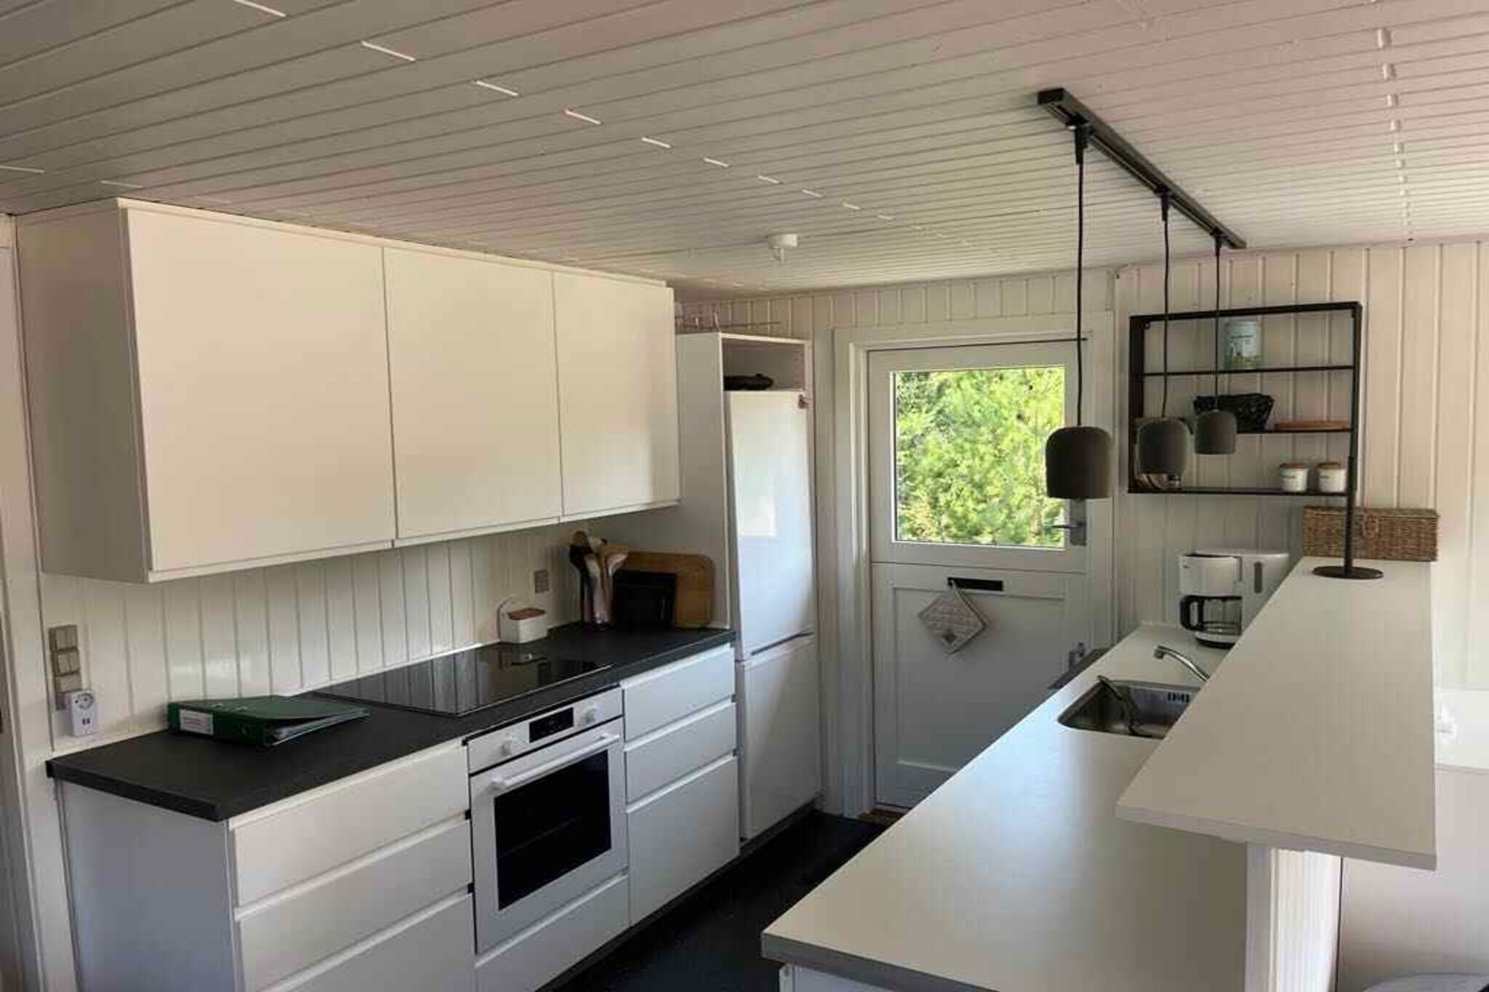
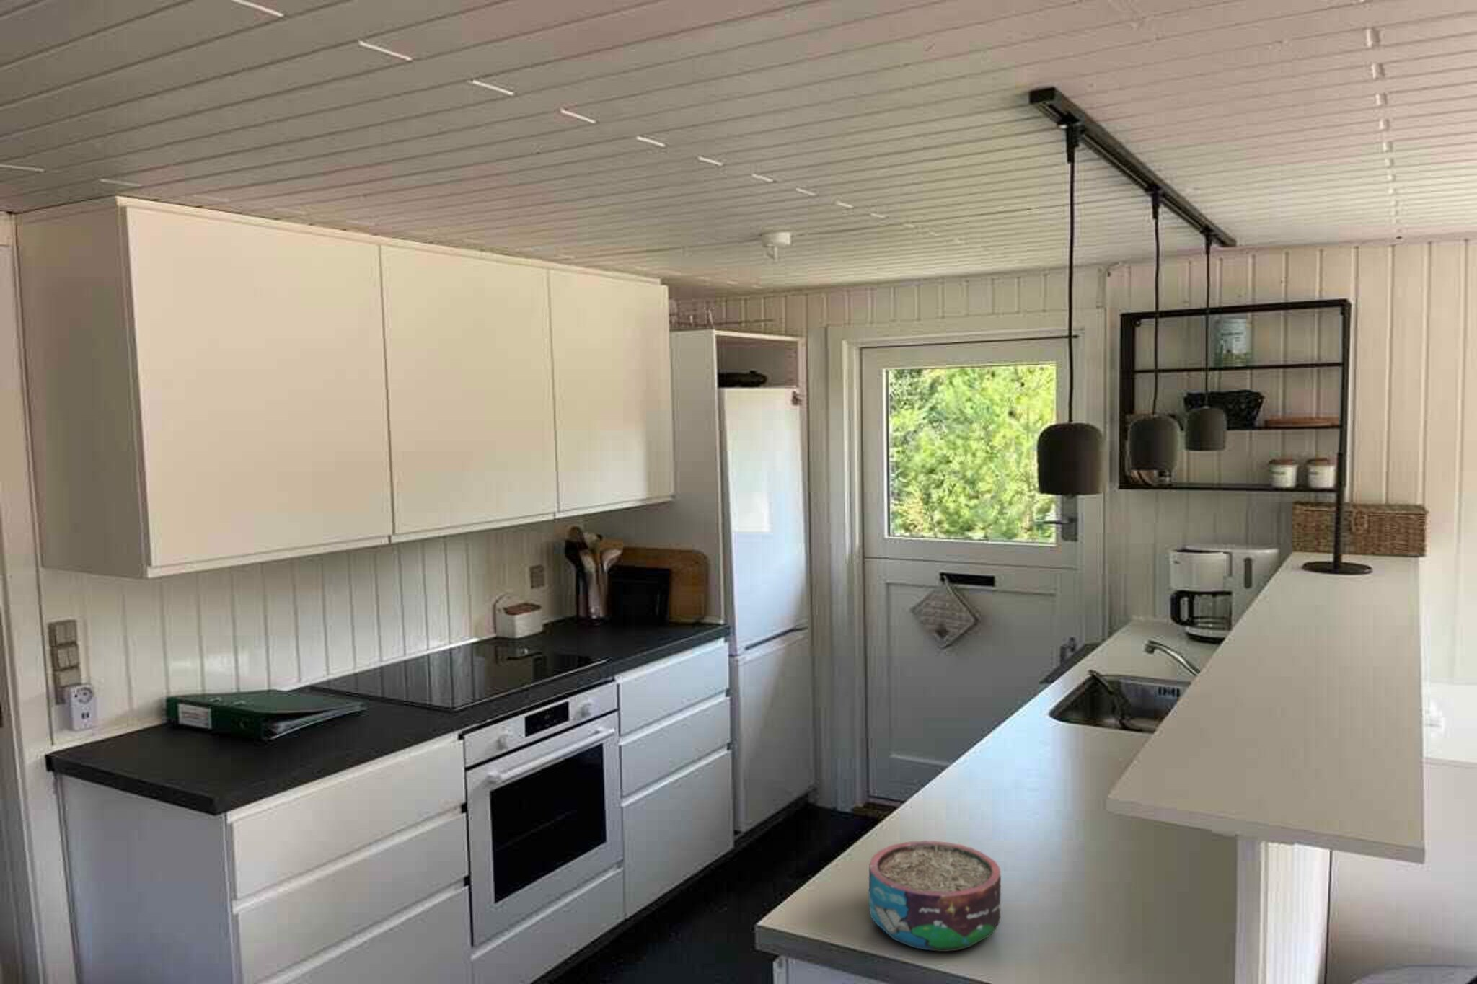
+ bowl [869,840,1002,952]
